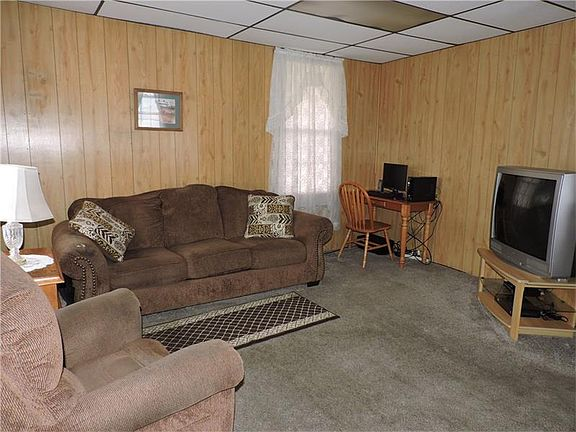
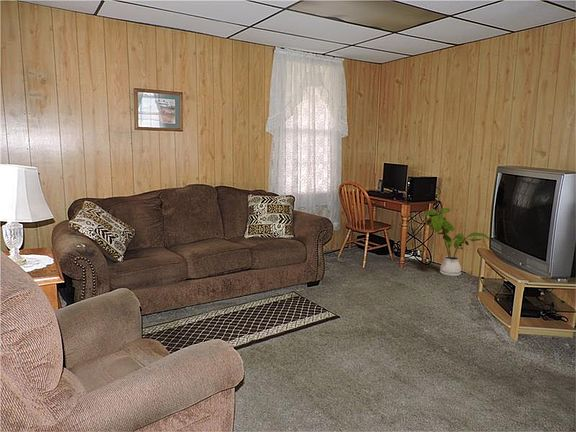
+ house plant [421,207,490,277]
